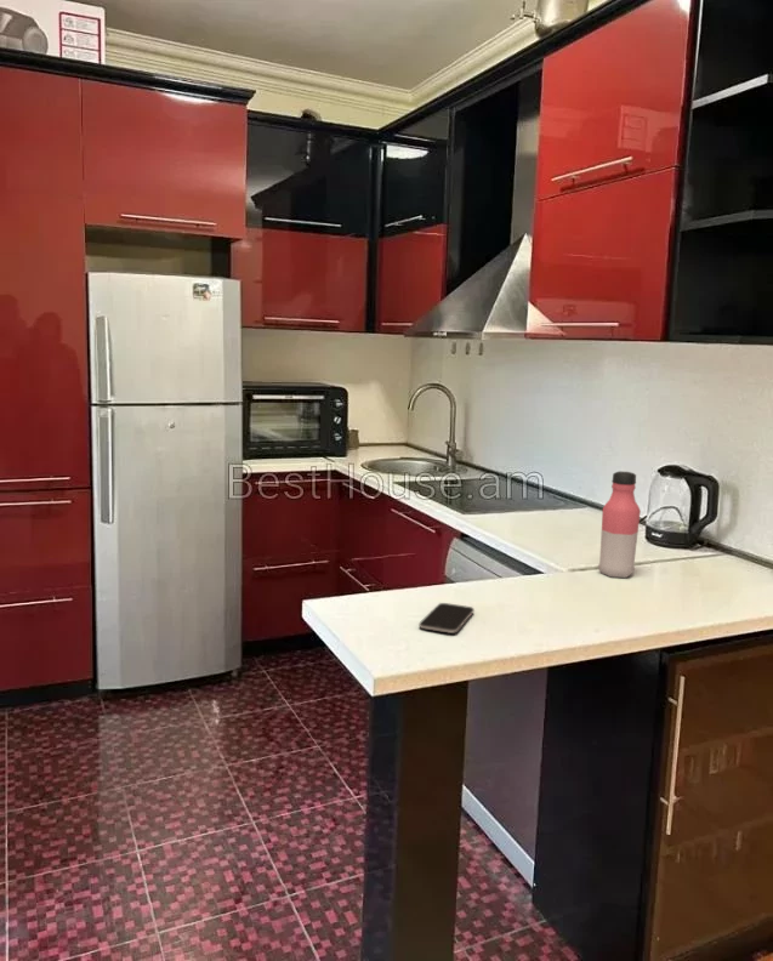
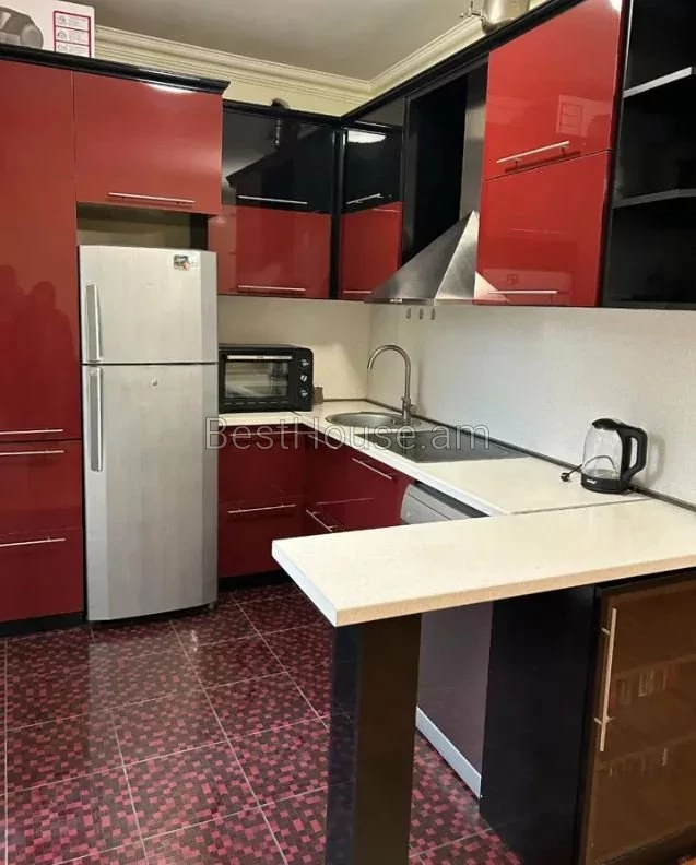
- smartphone [417,602,476,635]
- water bottle [597,470,642,579]
